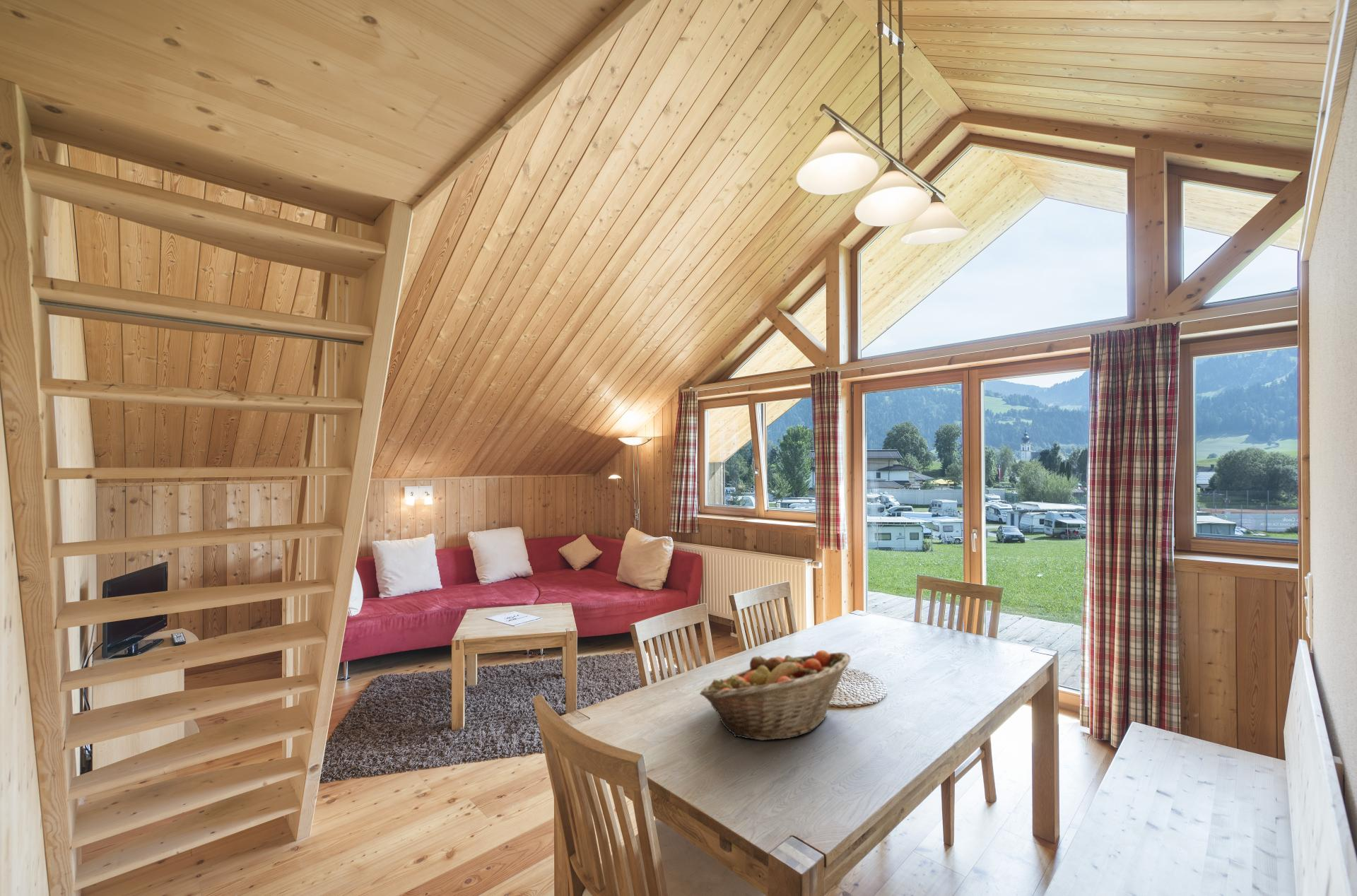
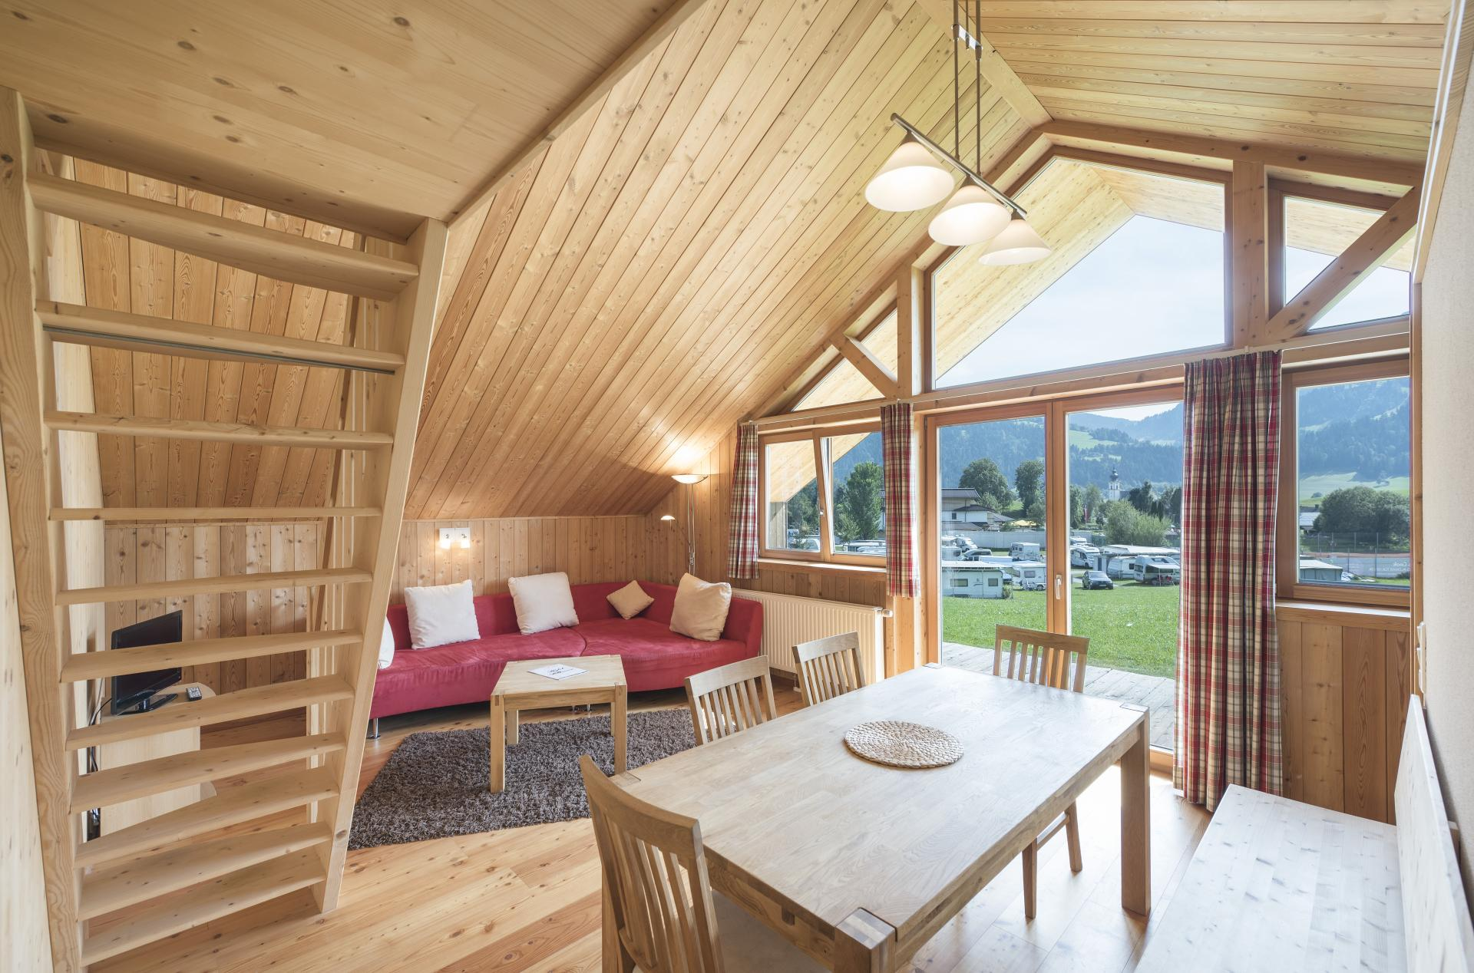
- fruit basket [699,649,852,741]
